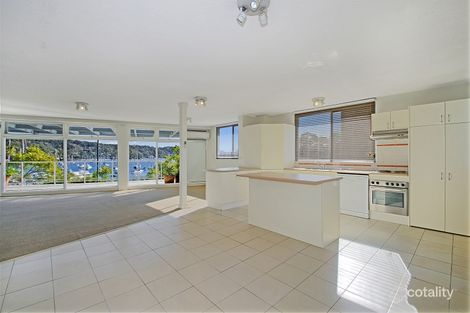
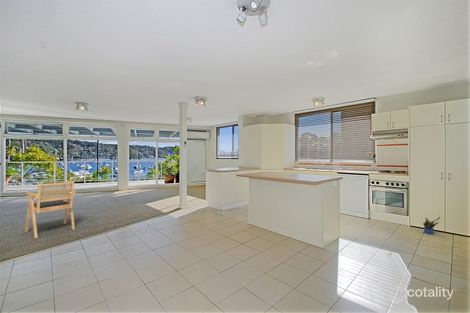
+ armchair [24,180,76,239]
+ potted plant [422,216,441,235]
